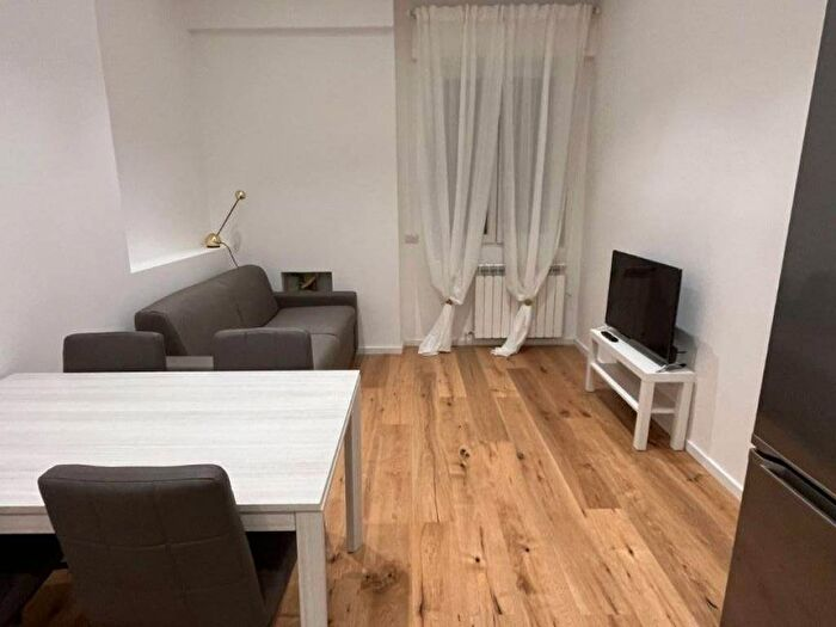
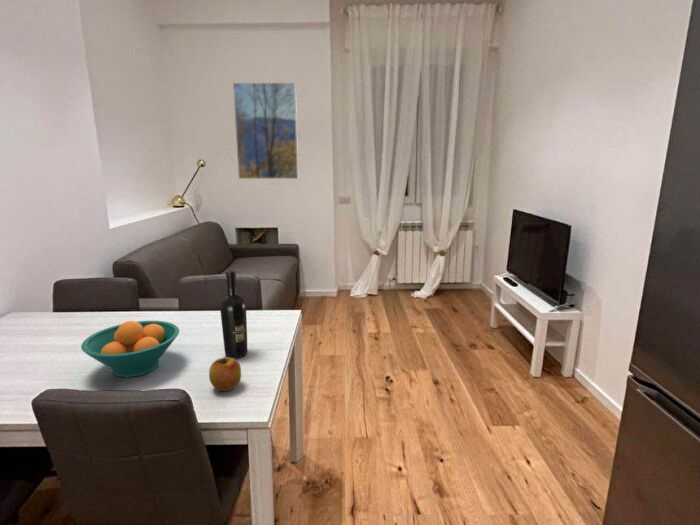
+ wine bottle [219,269,249,359]
+ fruit bowl [80,320,180,378]
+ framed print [232,82,299,180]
+ apple [208,356,242,392]
